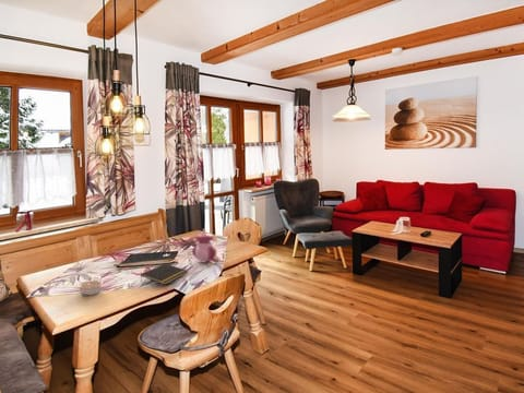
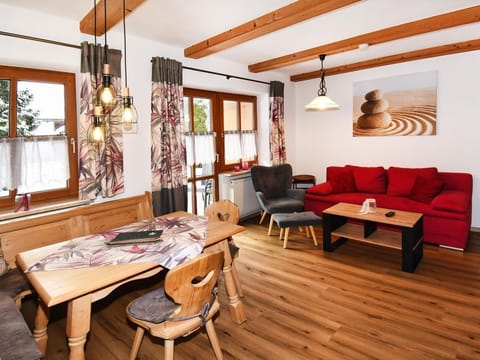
- sippy cup [191,228,218,263]
- legume [75,276,105,296]
- notepad [140,262,189,286]
